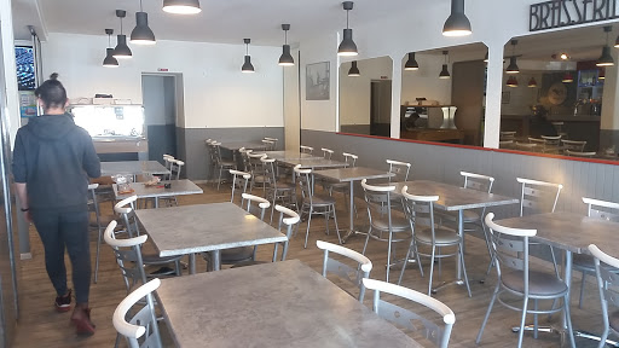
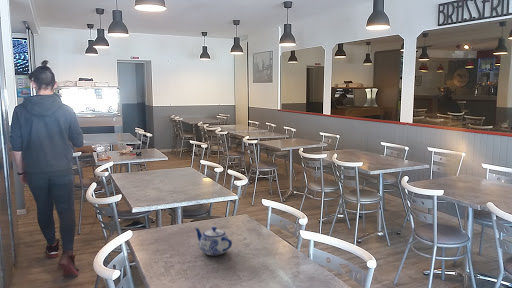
+ teapot [194,226,233,256]
